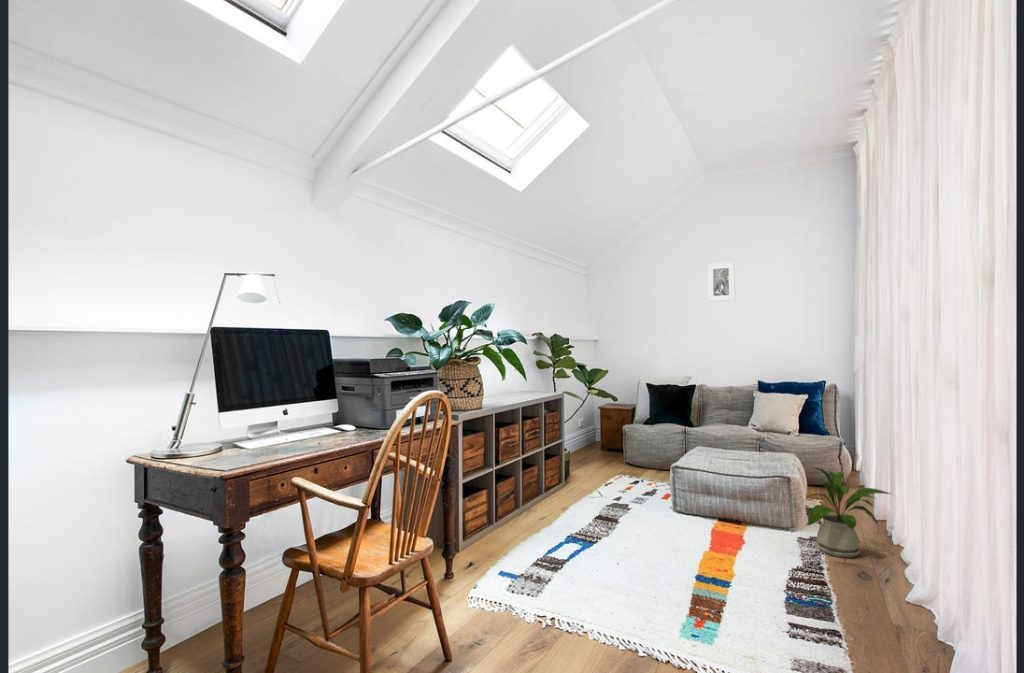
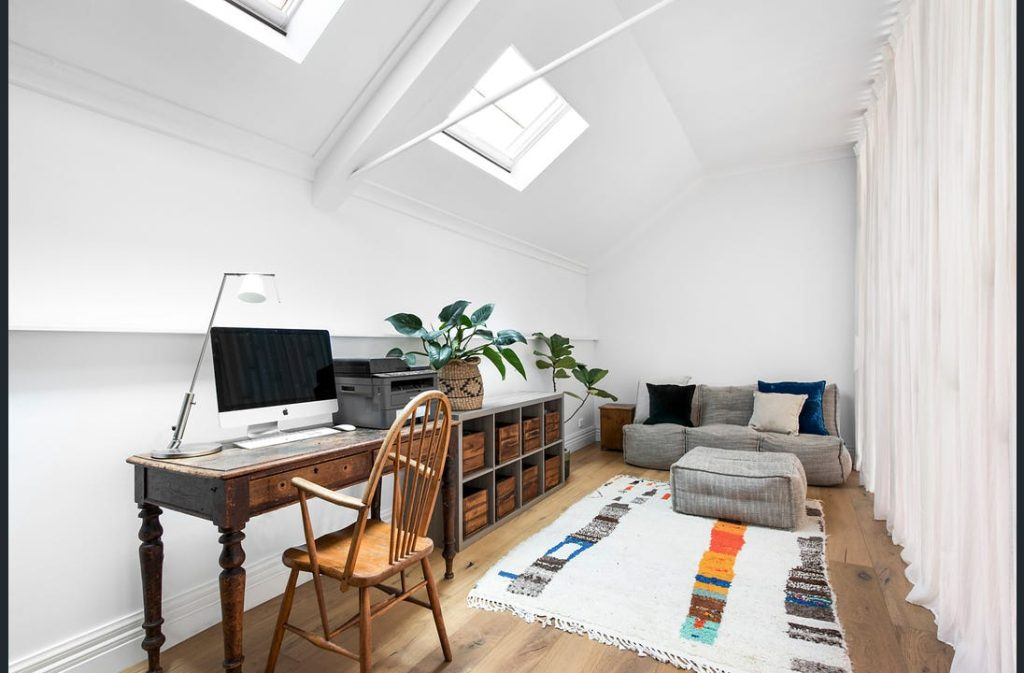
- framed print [707,262,735,302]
- house plant [800,464,894,558]
